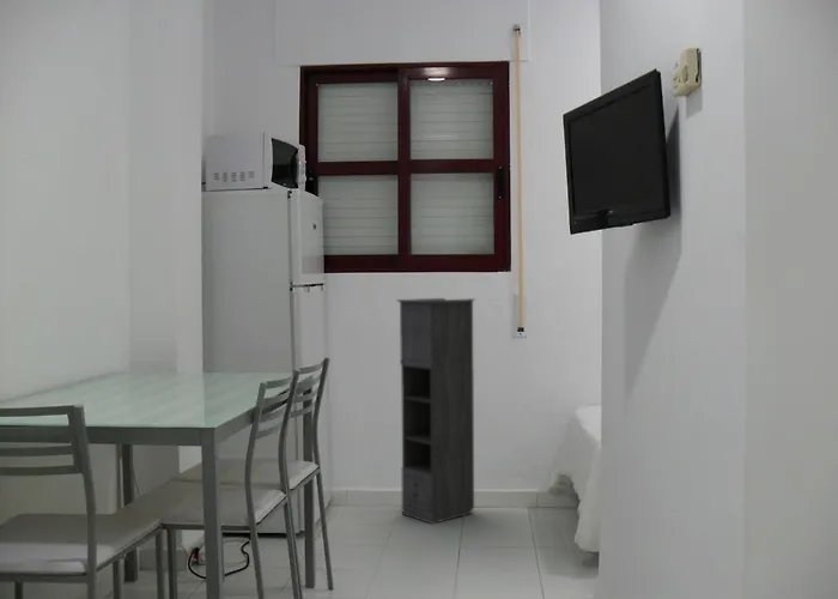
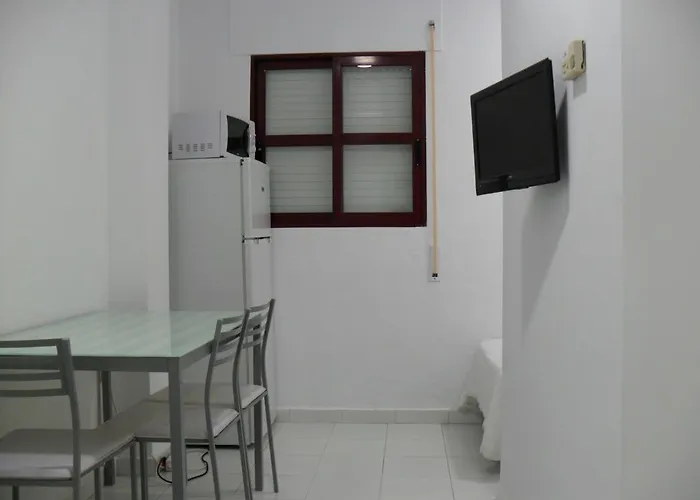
- storage cabinet [395,297,475,525]
